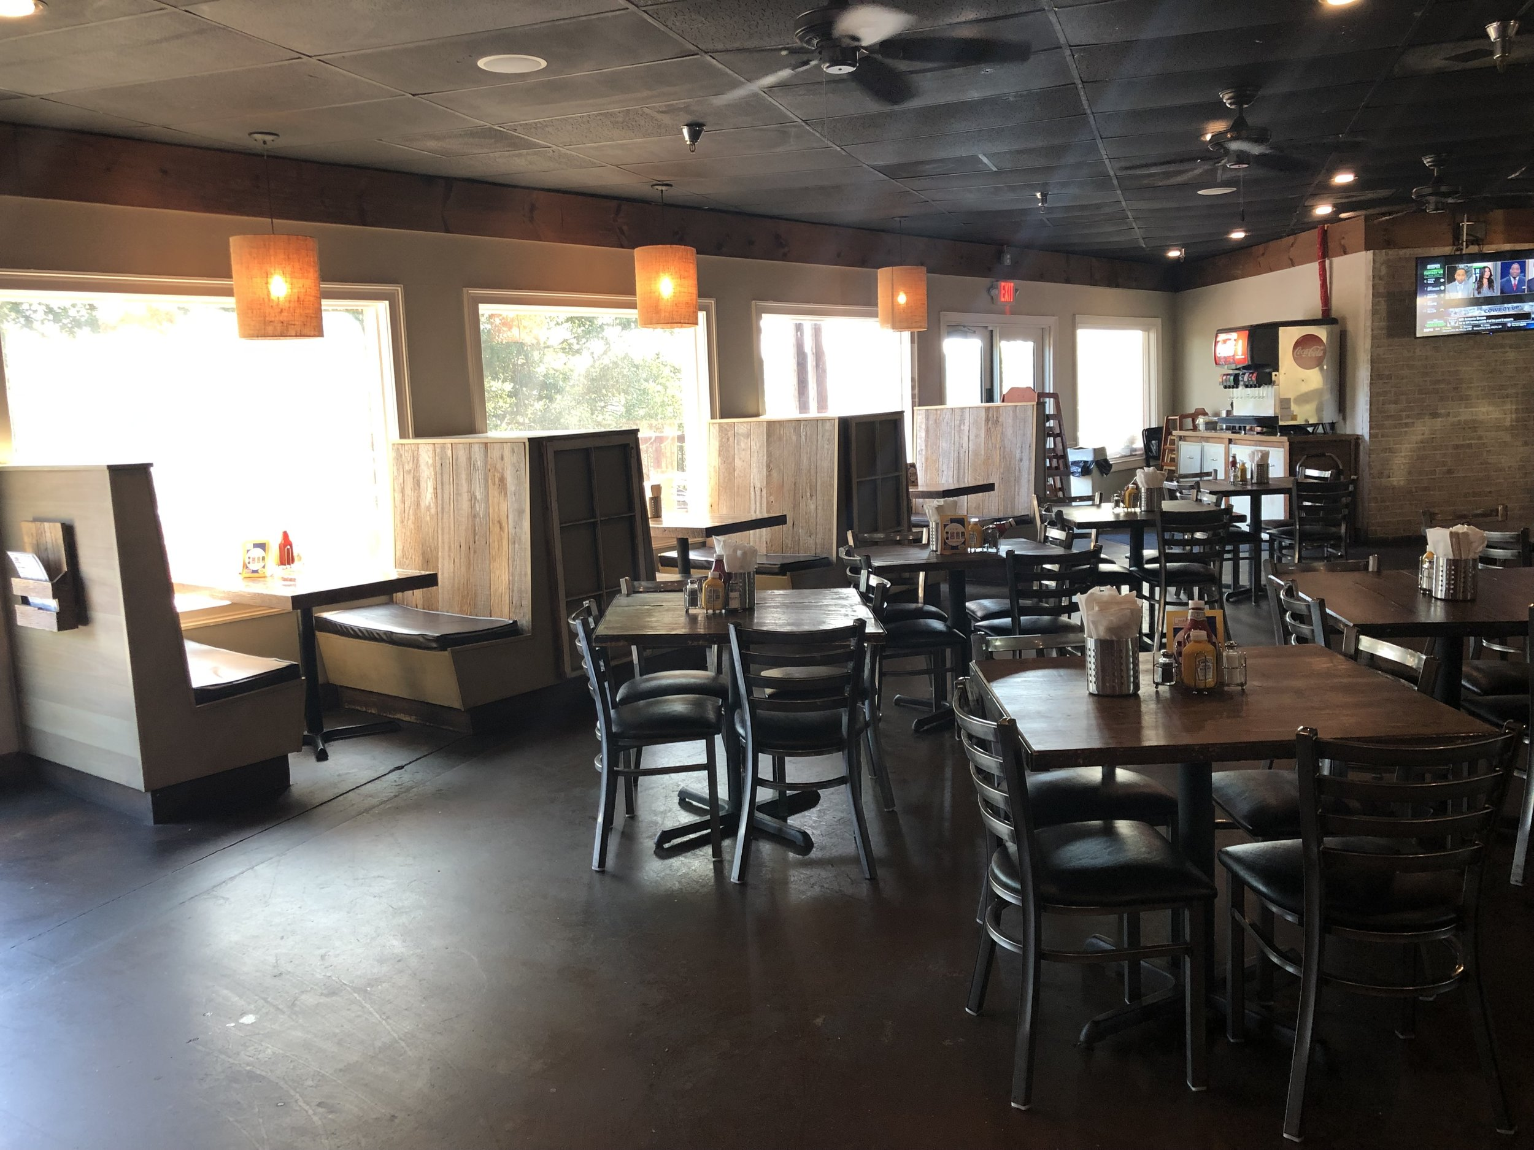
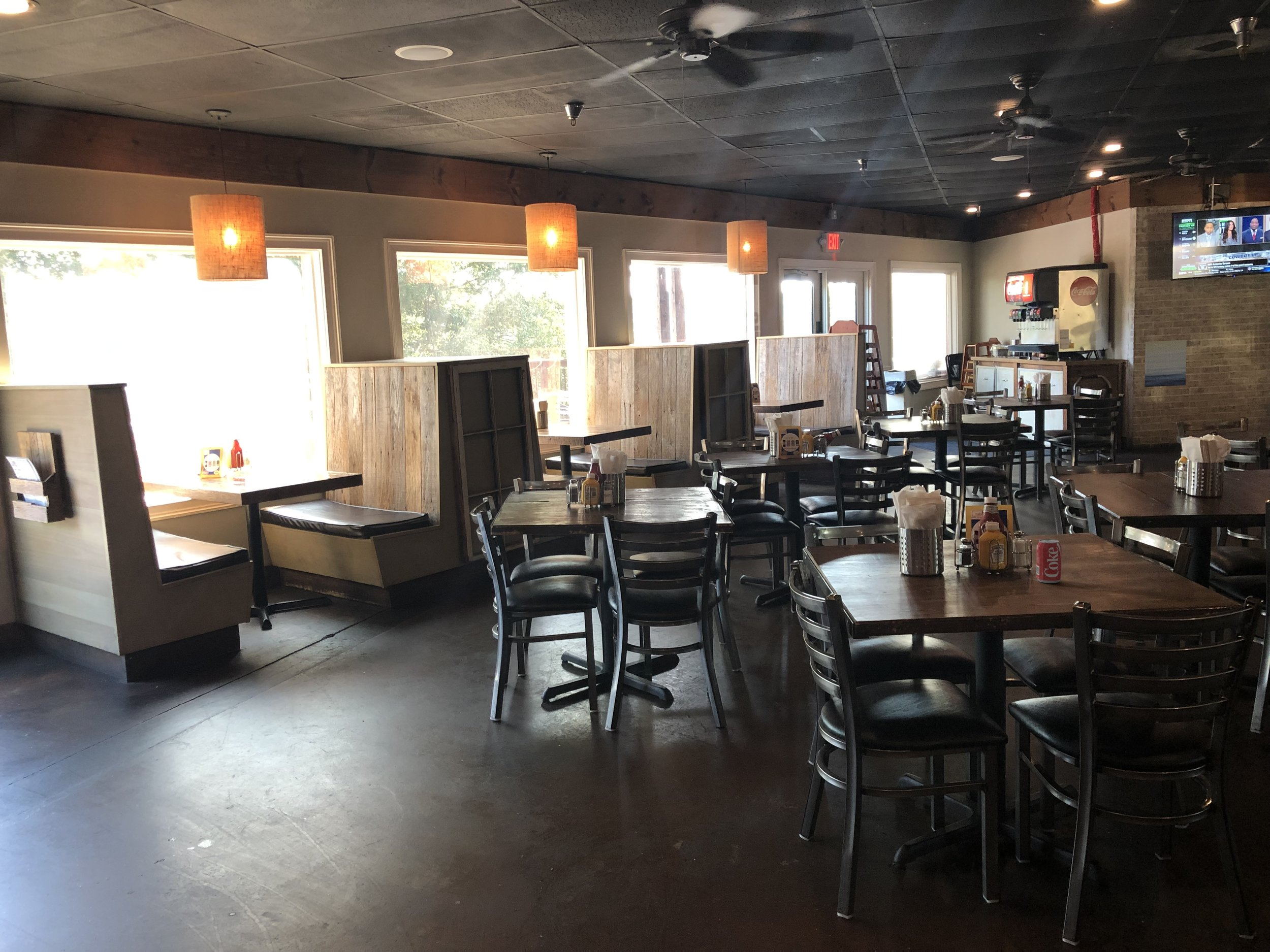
+ beverage can [1036,539,1062,584]
+ wall art [1144,339,1187,387]
